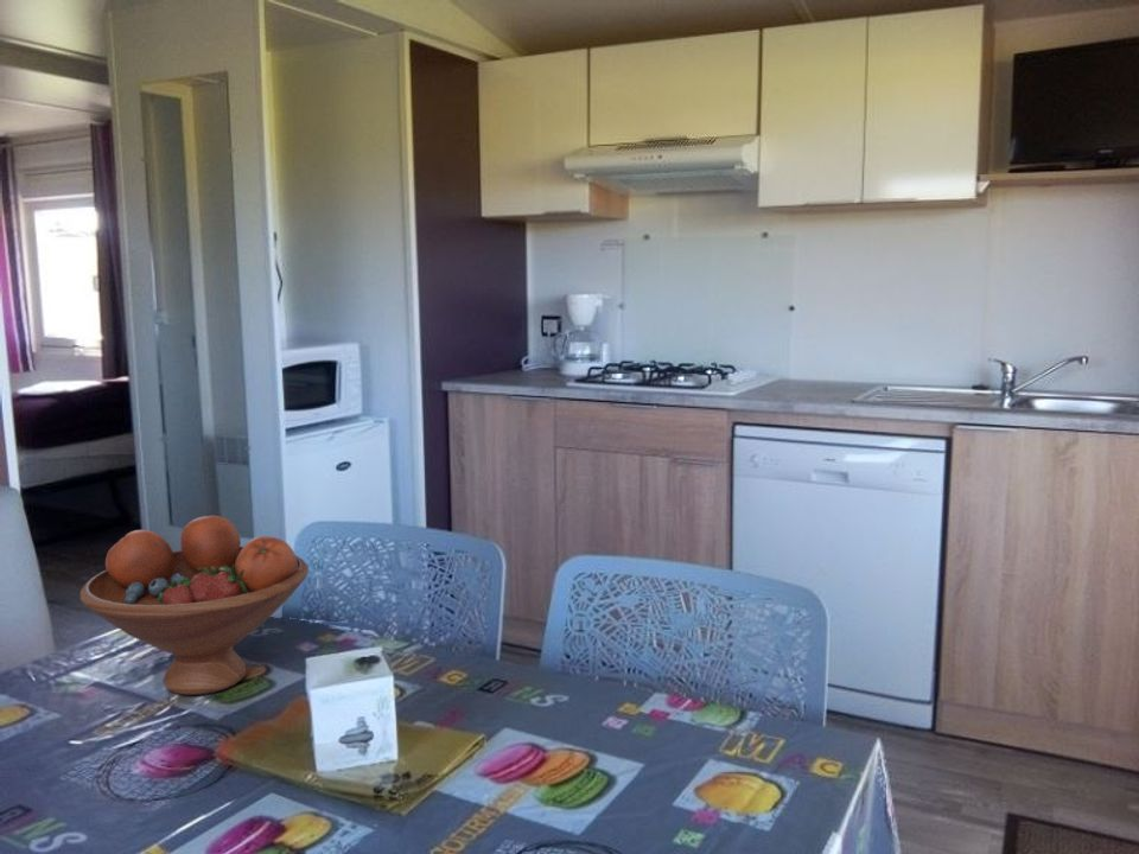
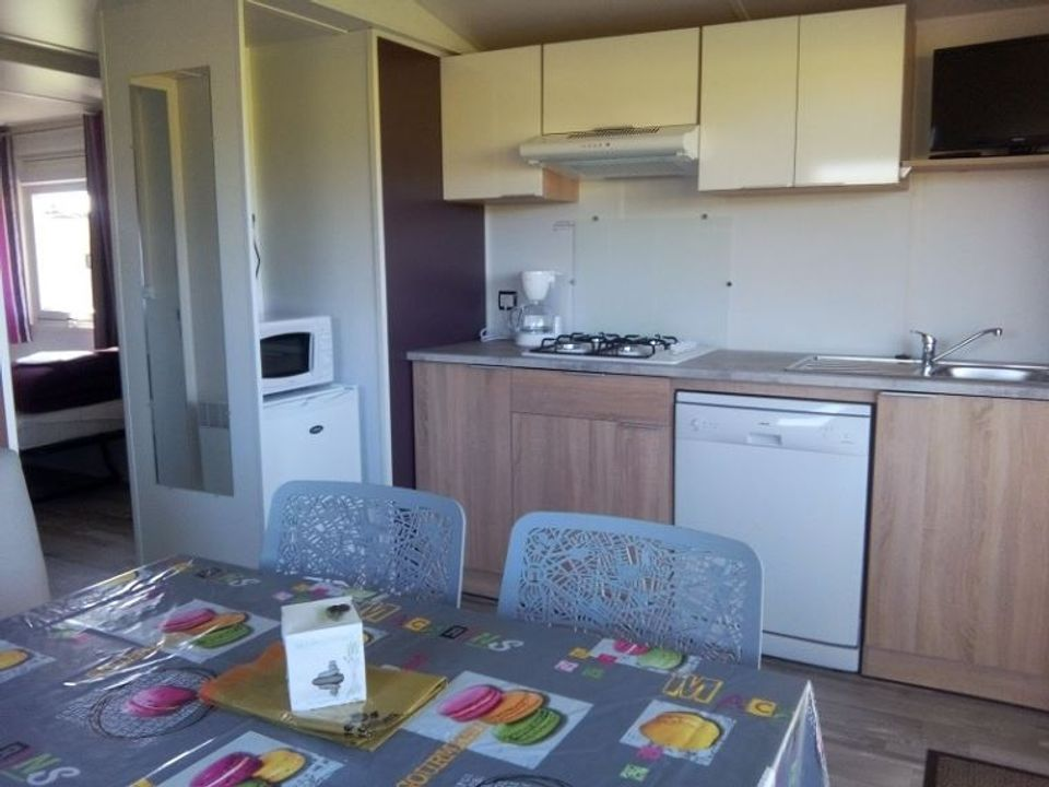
- fruit bowl [79,515,310,696]
